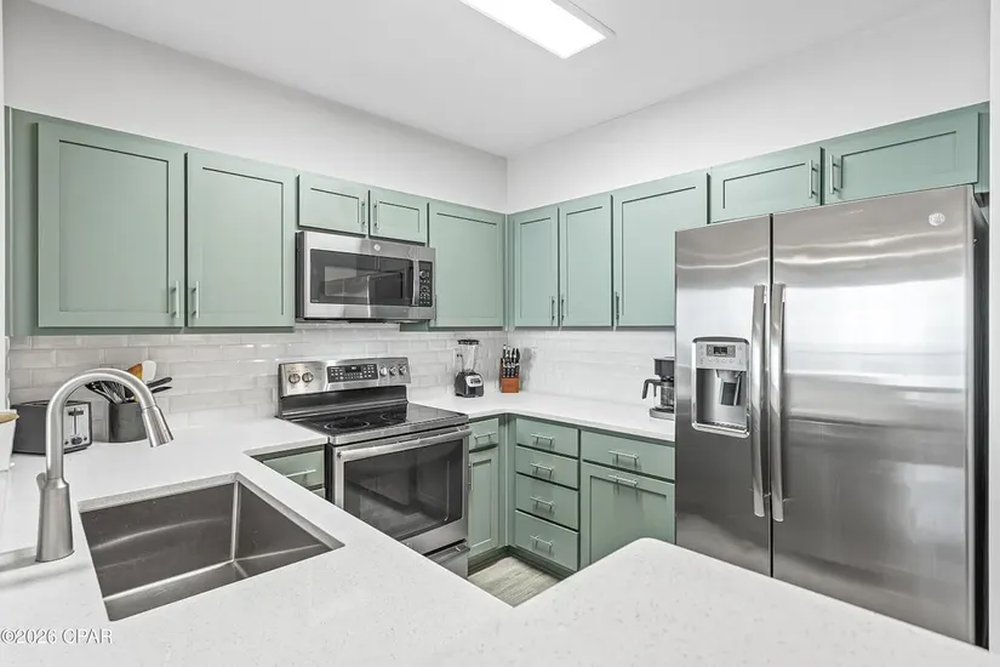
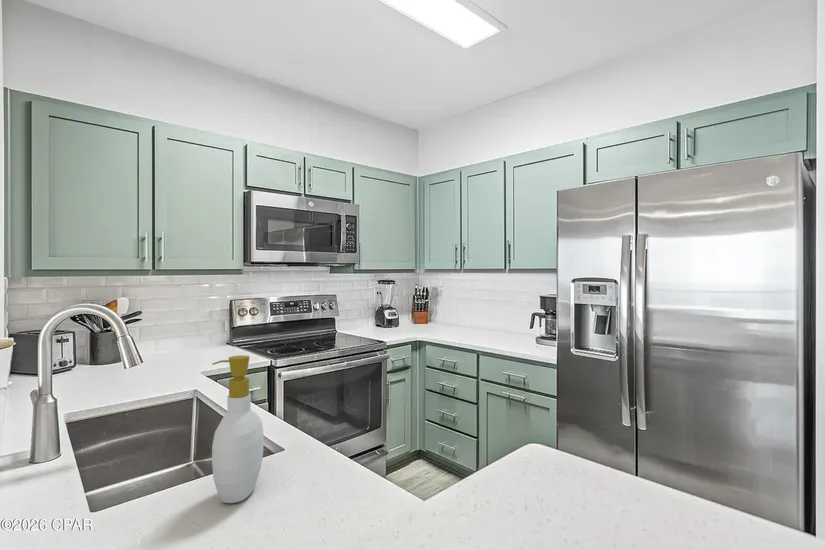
+ soap bottle [211,355,265,504]
